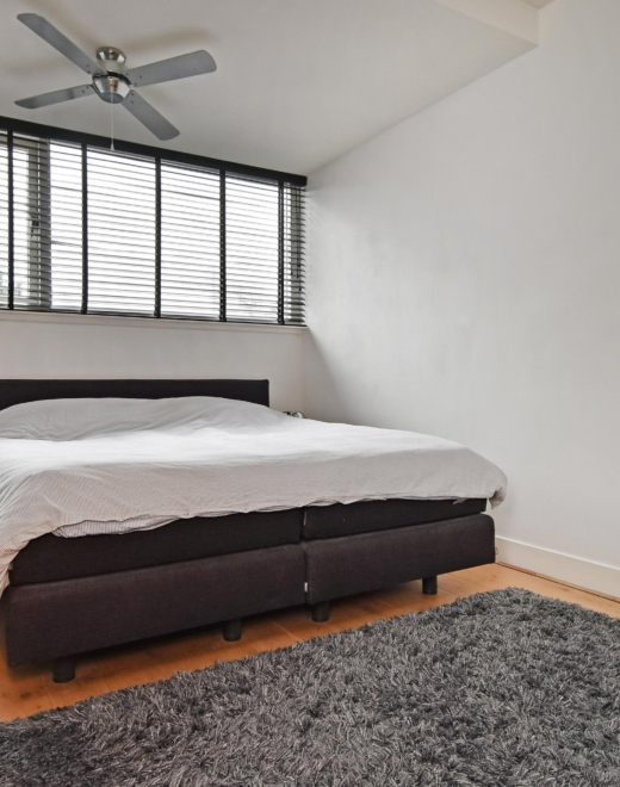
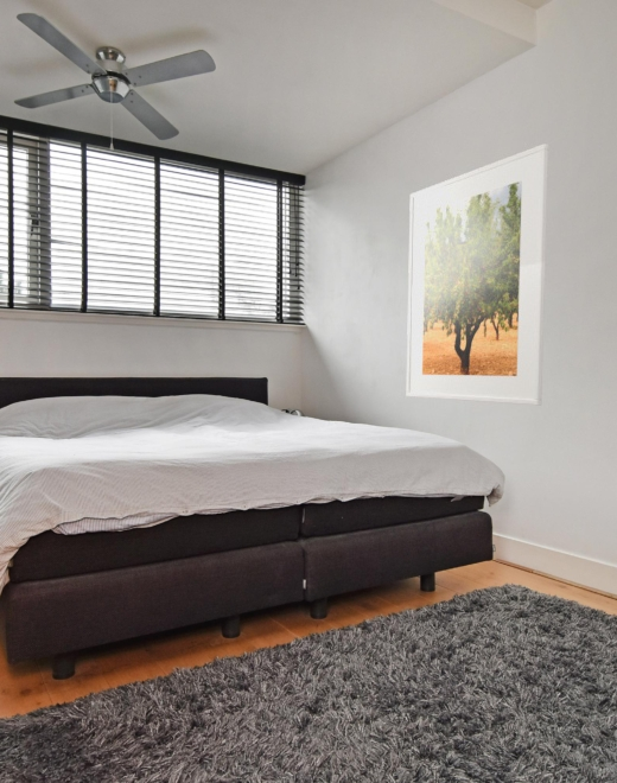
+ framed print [406,142,549,407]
